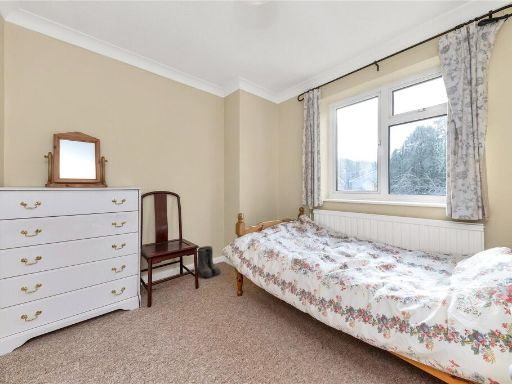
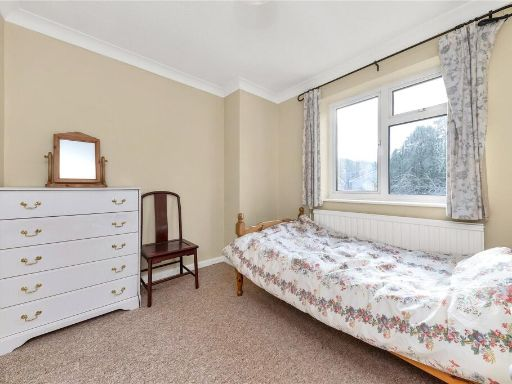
- boots [196,245,222,279]
